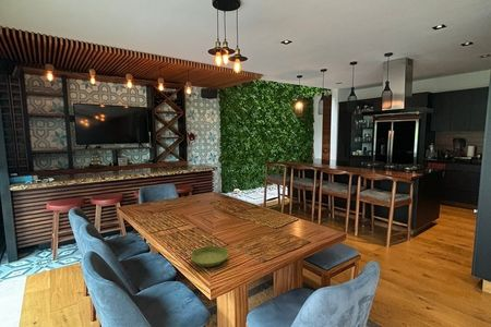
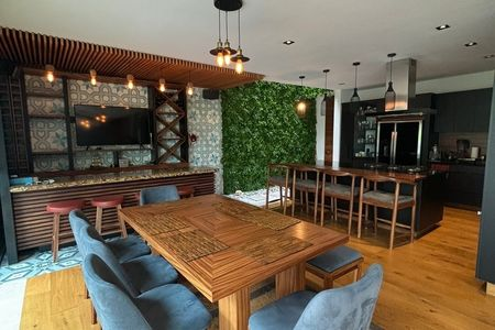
- saucer [190,245,230,268]
